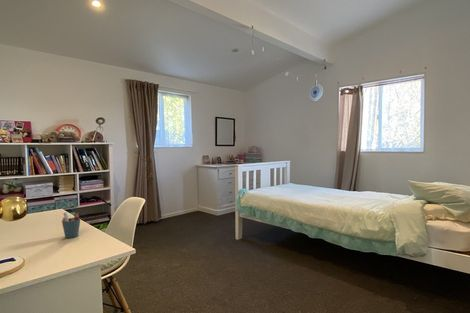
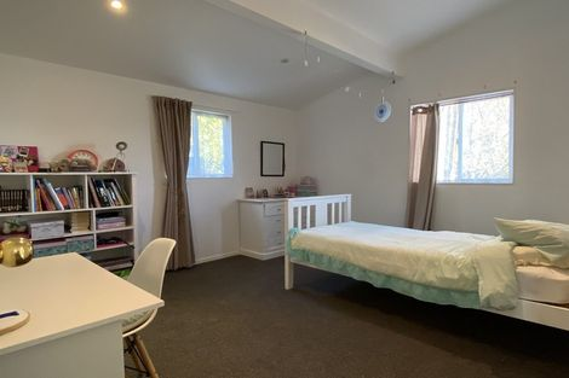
- pen holder [61,212,81,239]
